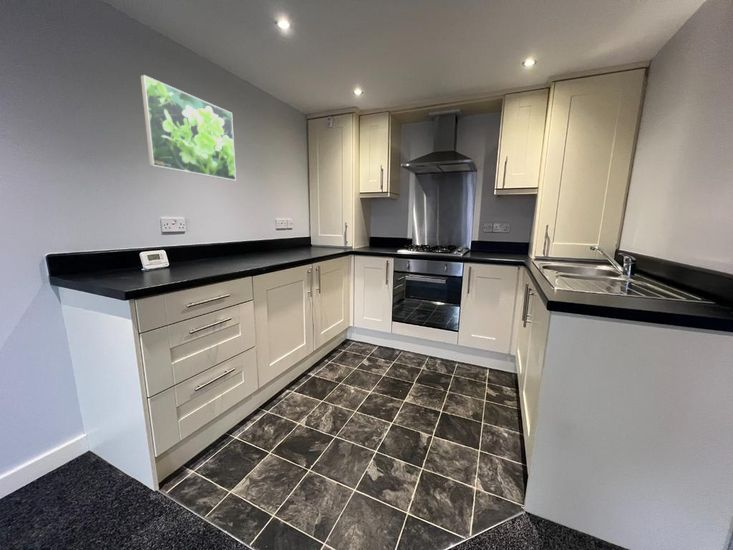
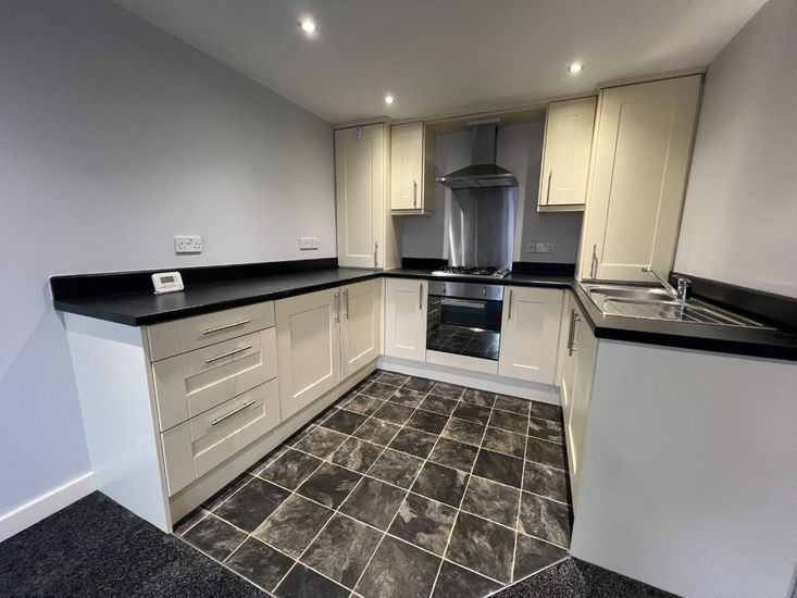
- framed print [140,74,237,182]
